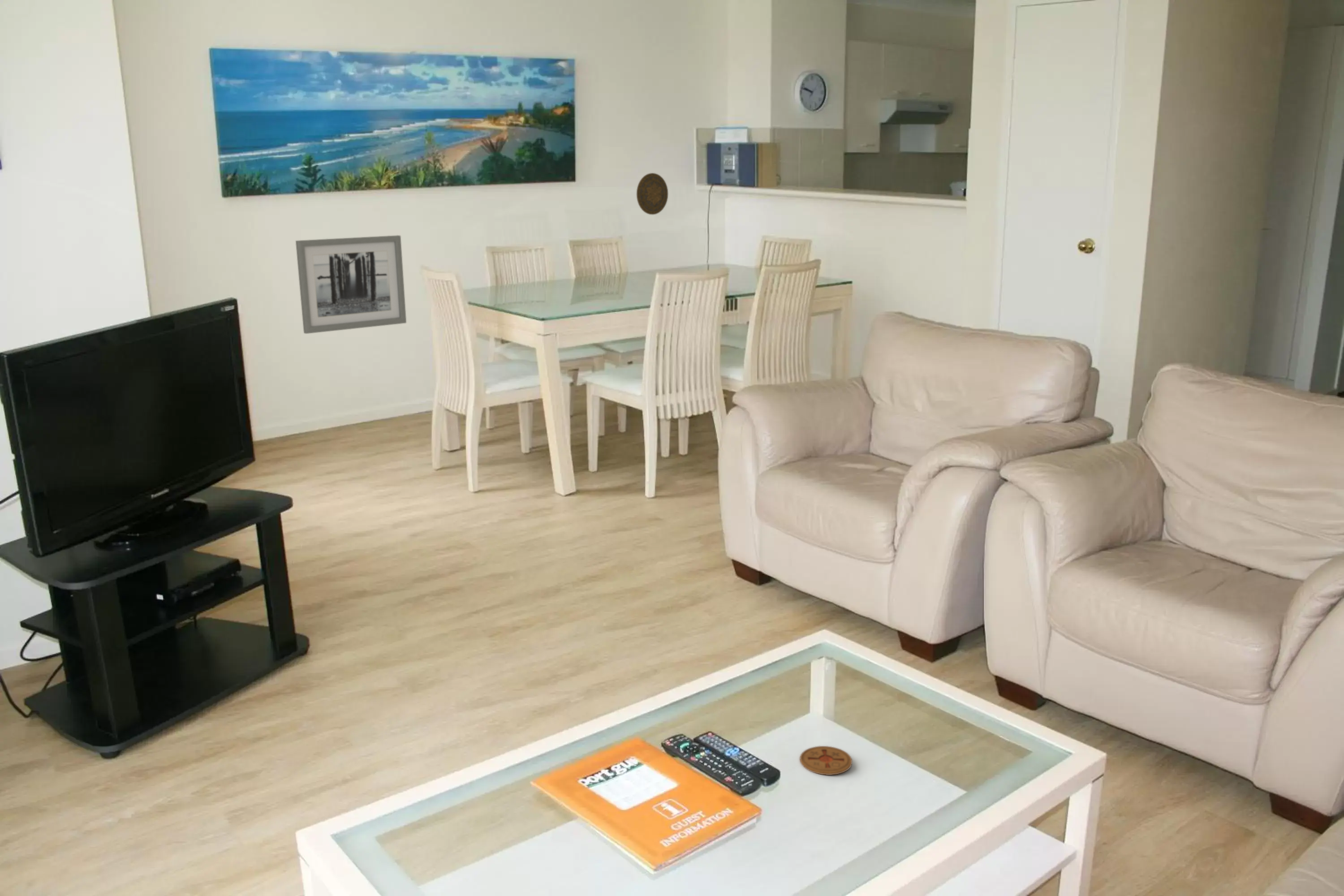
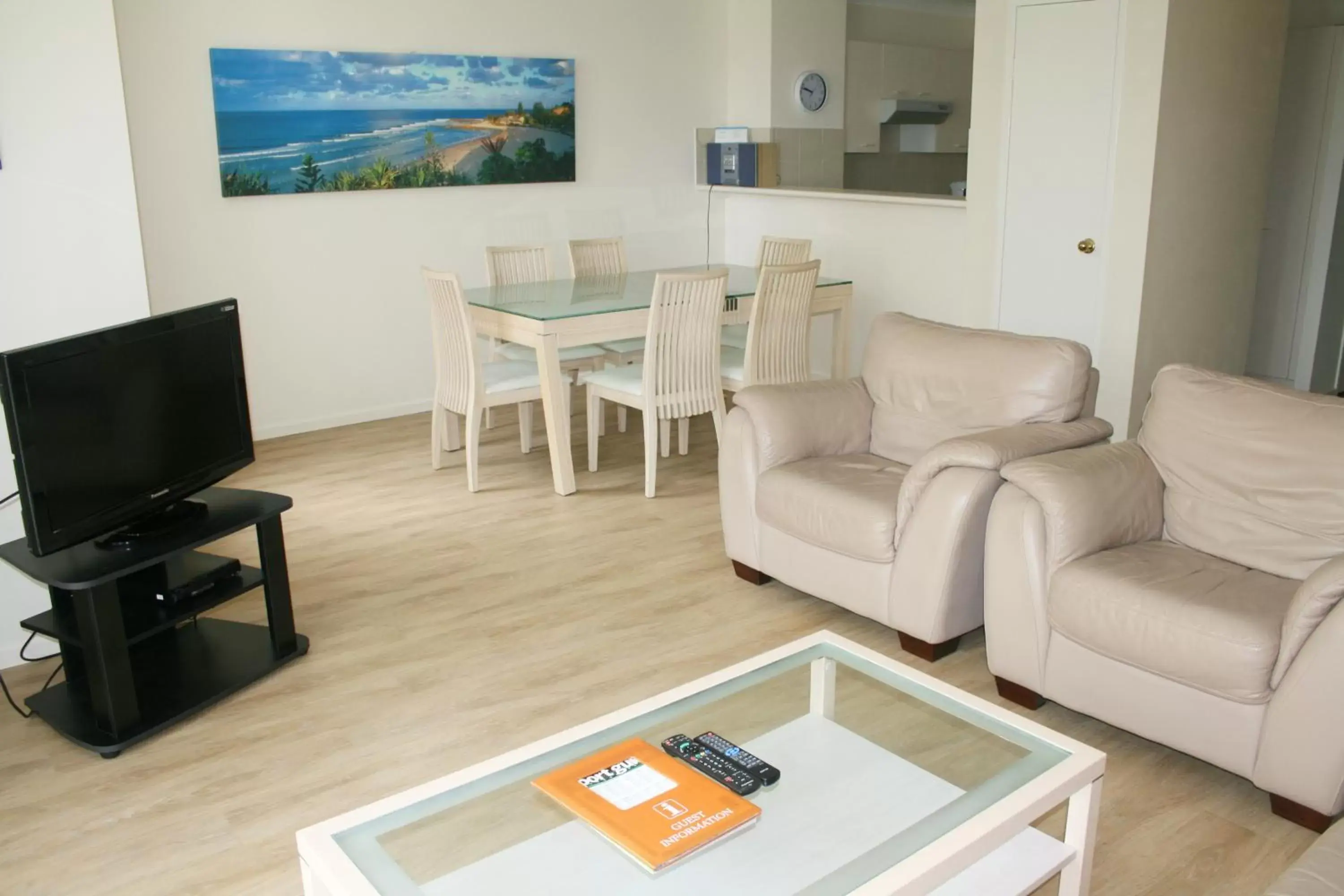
- decorative plate [636,172,668,215]
- wall art [295,235,407,334]
- coaster [800,745,853,775]
